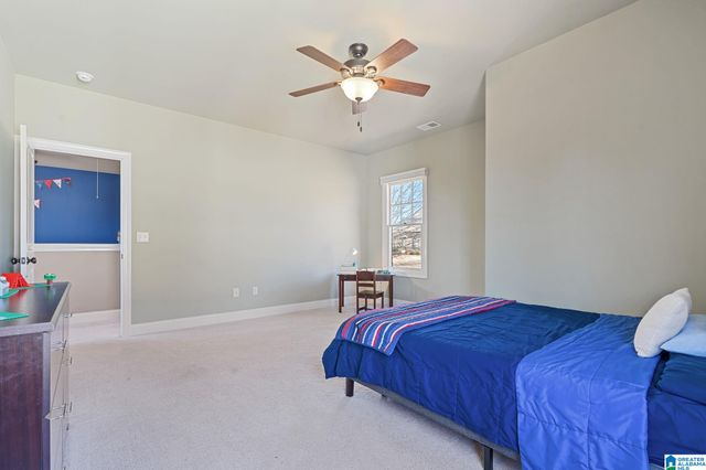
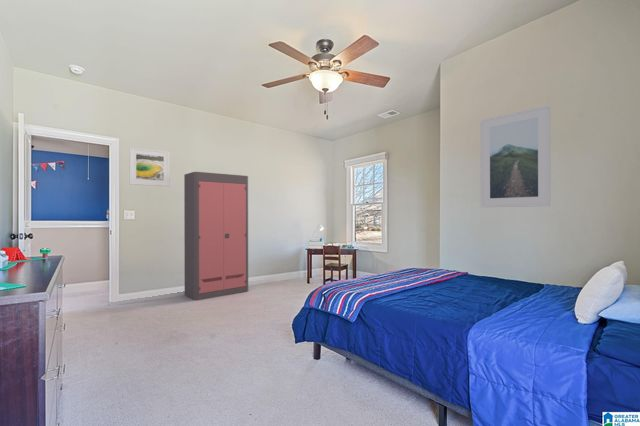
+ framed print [479,104,552,209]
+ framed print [128,146,171,187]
+ storage cabinet [183,171,249,301]
